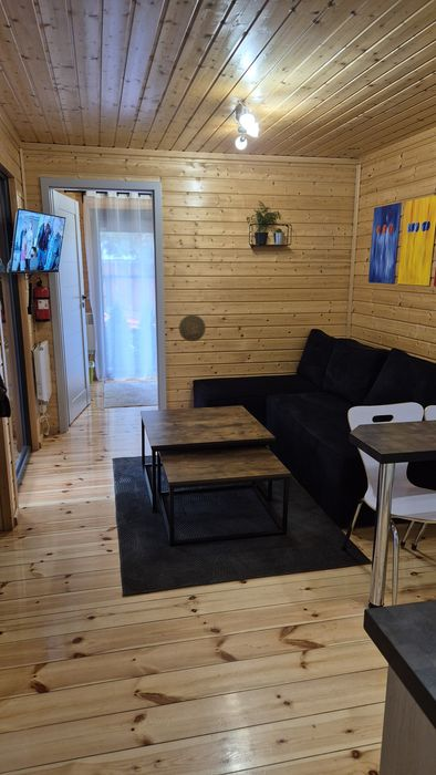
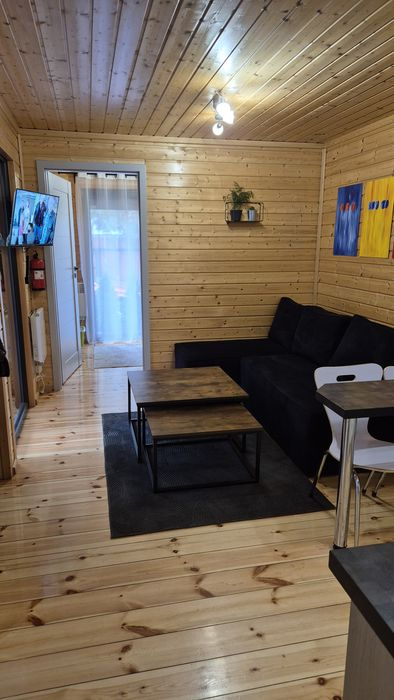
- decorative plate [178,313,207,343]
